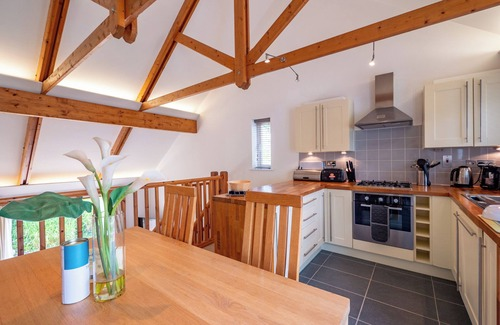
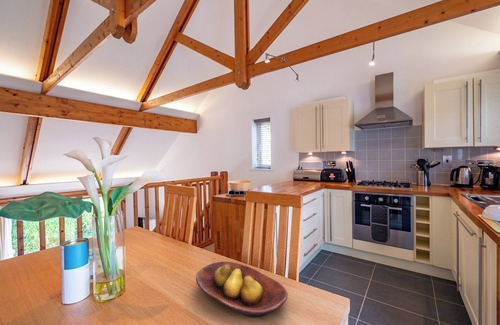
+ fruit bowl [195,261,289,319]
